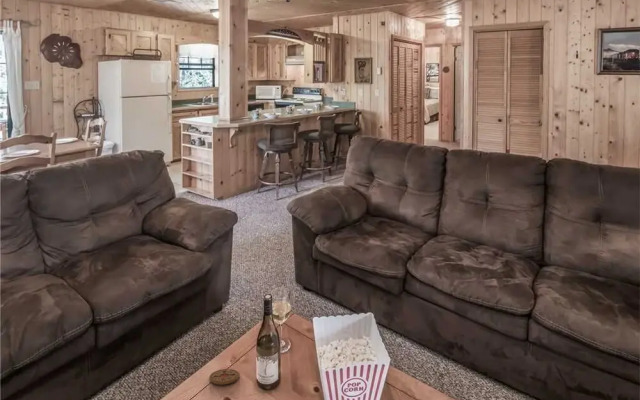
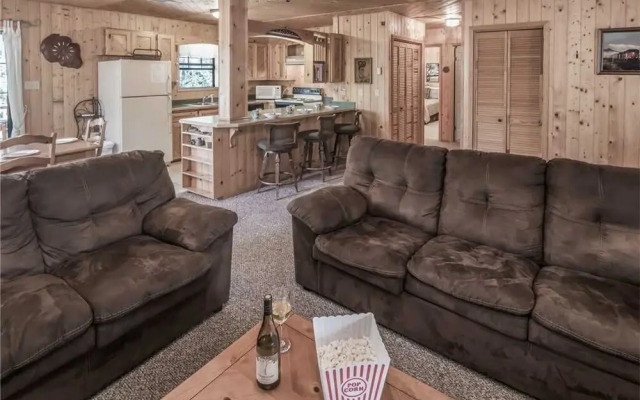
- coaster [208,368,240,386]
